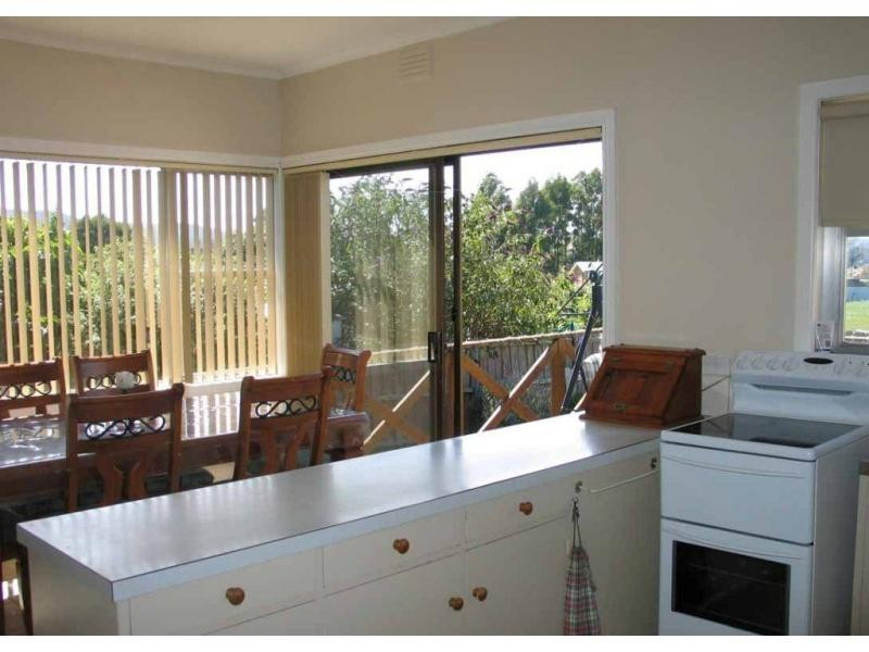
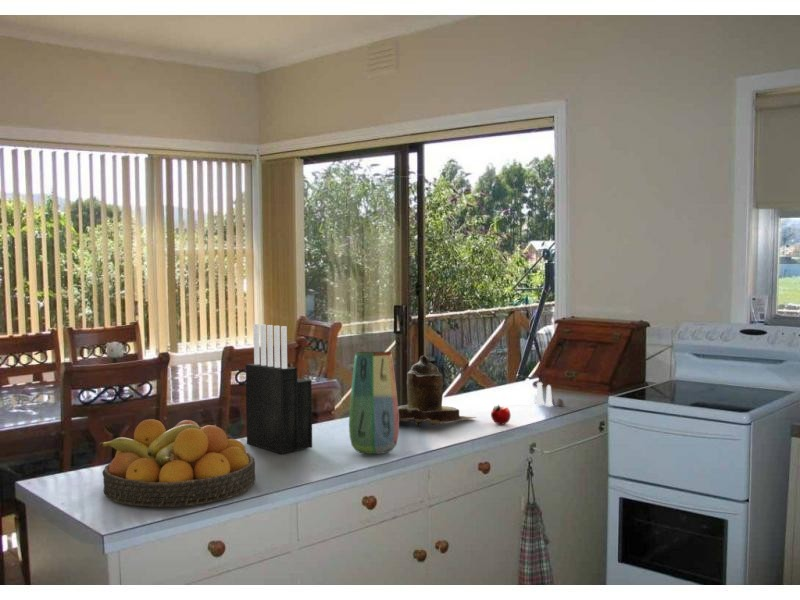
+ salt and pepper shaker set [534,381,565,407]
+ fruit bowl [98,418,256,508]
+ teapot [398,355,478,427]
+ vase [348,351,400,455]
+ apple [490,404,512,425]
+ knife block [245,323,313,455]
